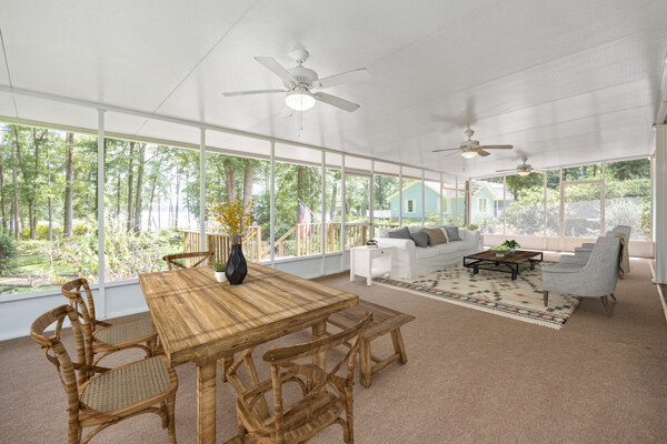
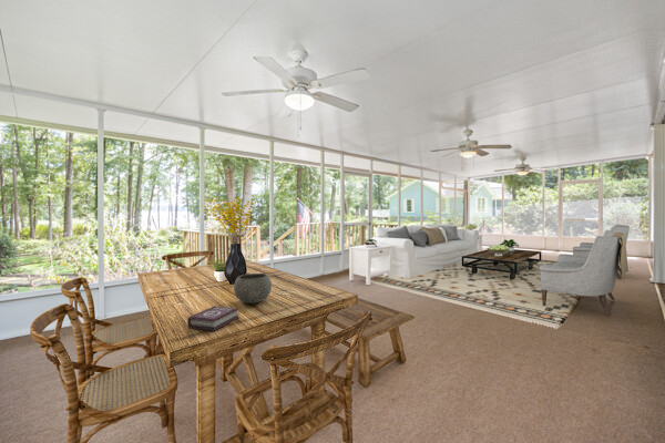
+ bowl [233,272,273,305]
+ book [186,305,241,332]
